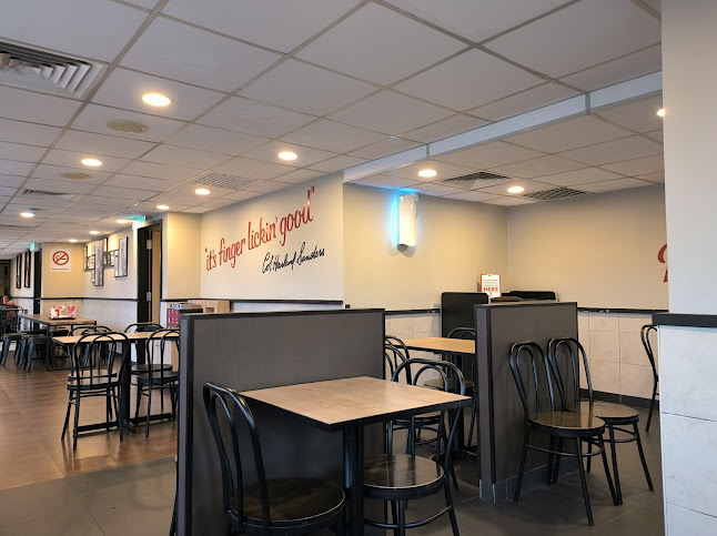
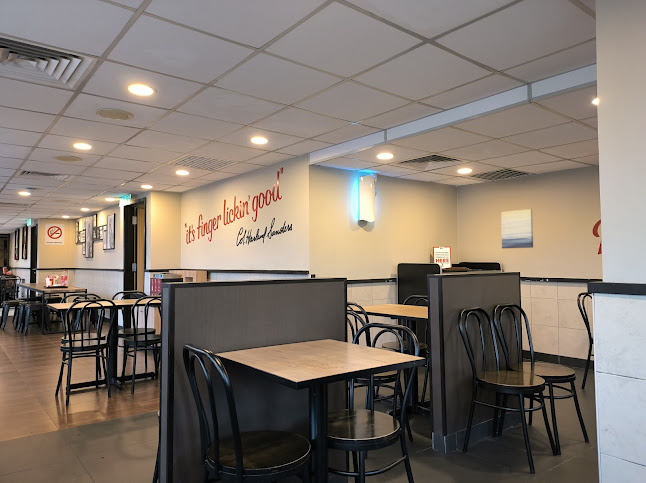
+ wall art [500,208,534,249]
